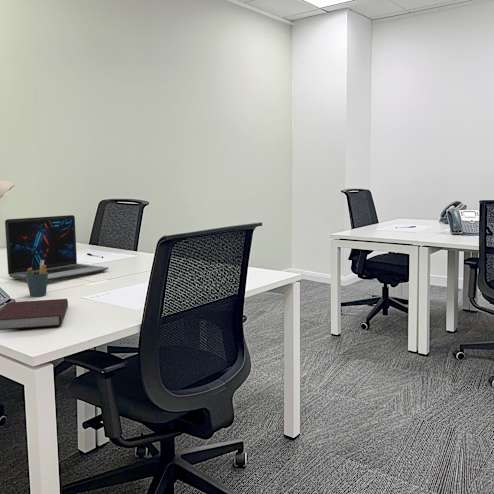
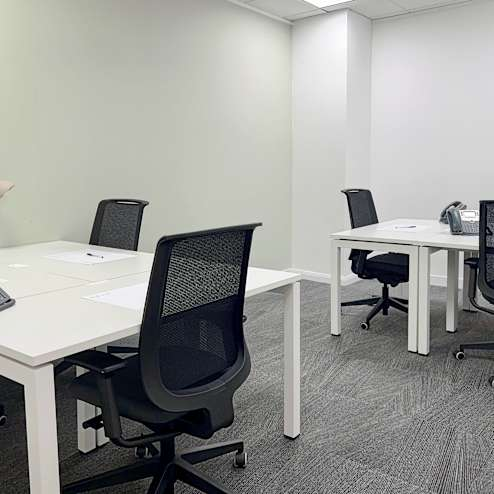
- laptop [4,214,110,282]
- notebook [0,298,69,331]
- pen holder [25,260,48,297]
